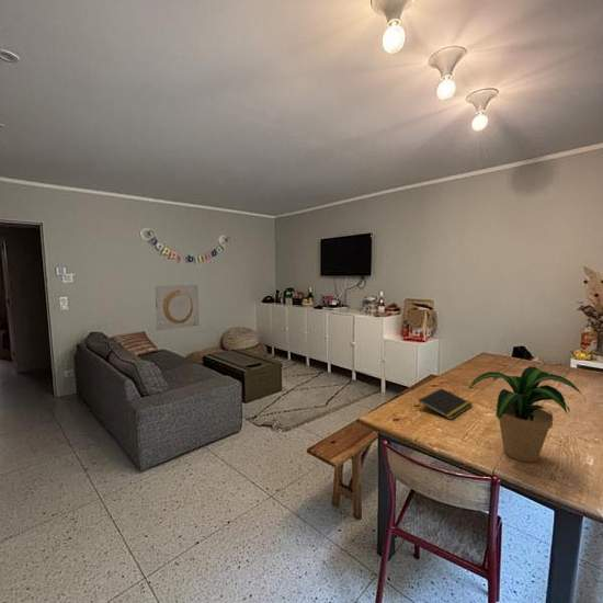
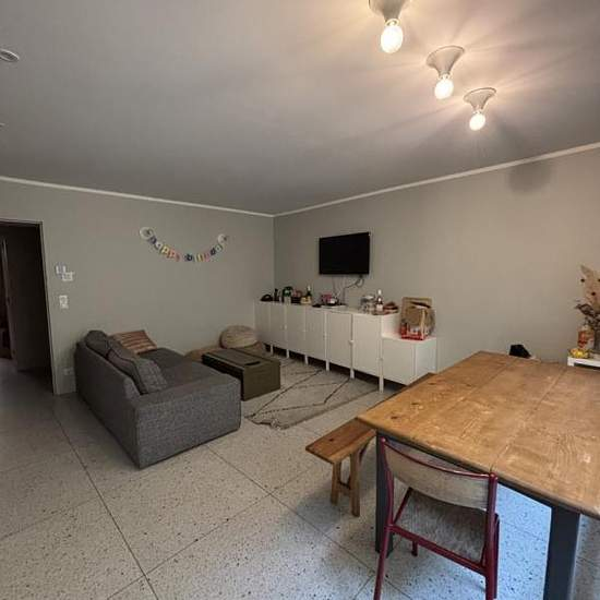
- wall art [153,284,200,331]
- potted plant [468,365,587,463]
- notepad [417,387,474,421]
